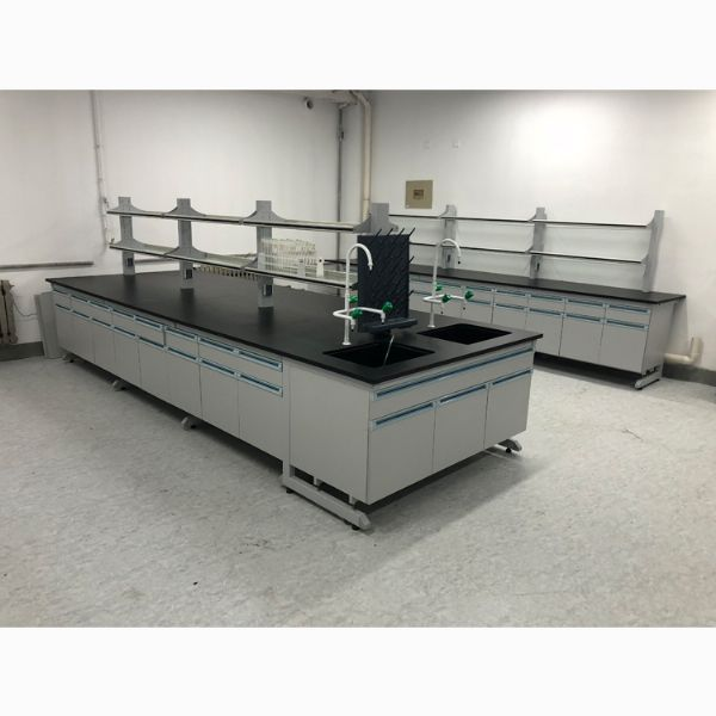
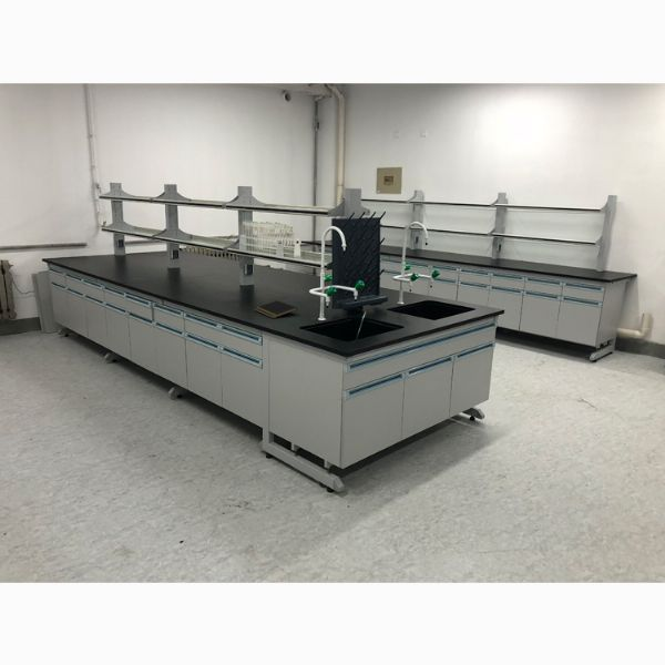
+ notepad [254,299,298,319]
